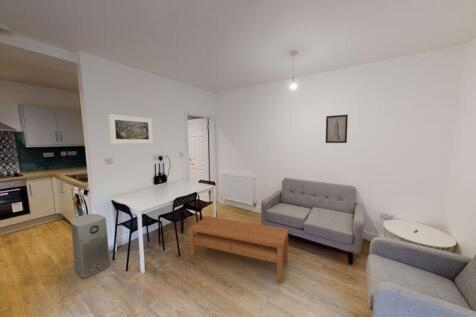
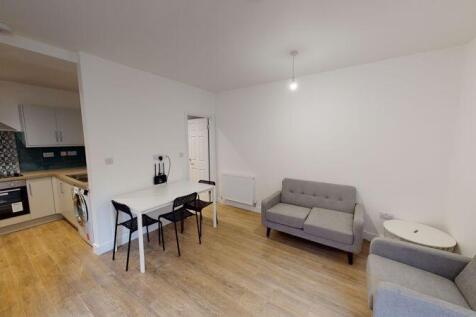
- coffee table [188,215,289,283]
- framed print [108,113,154,145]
- wall art [325,114,349,144]
- air purifier [70,213,111,279]
